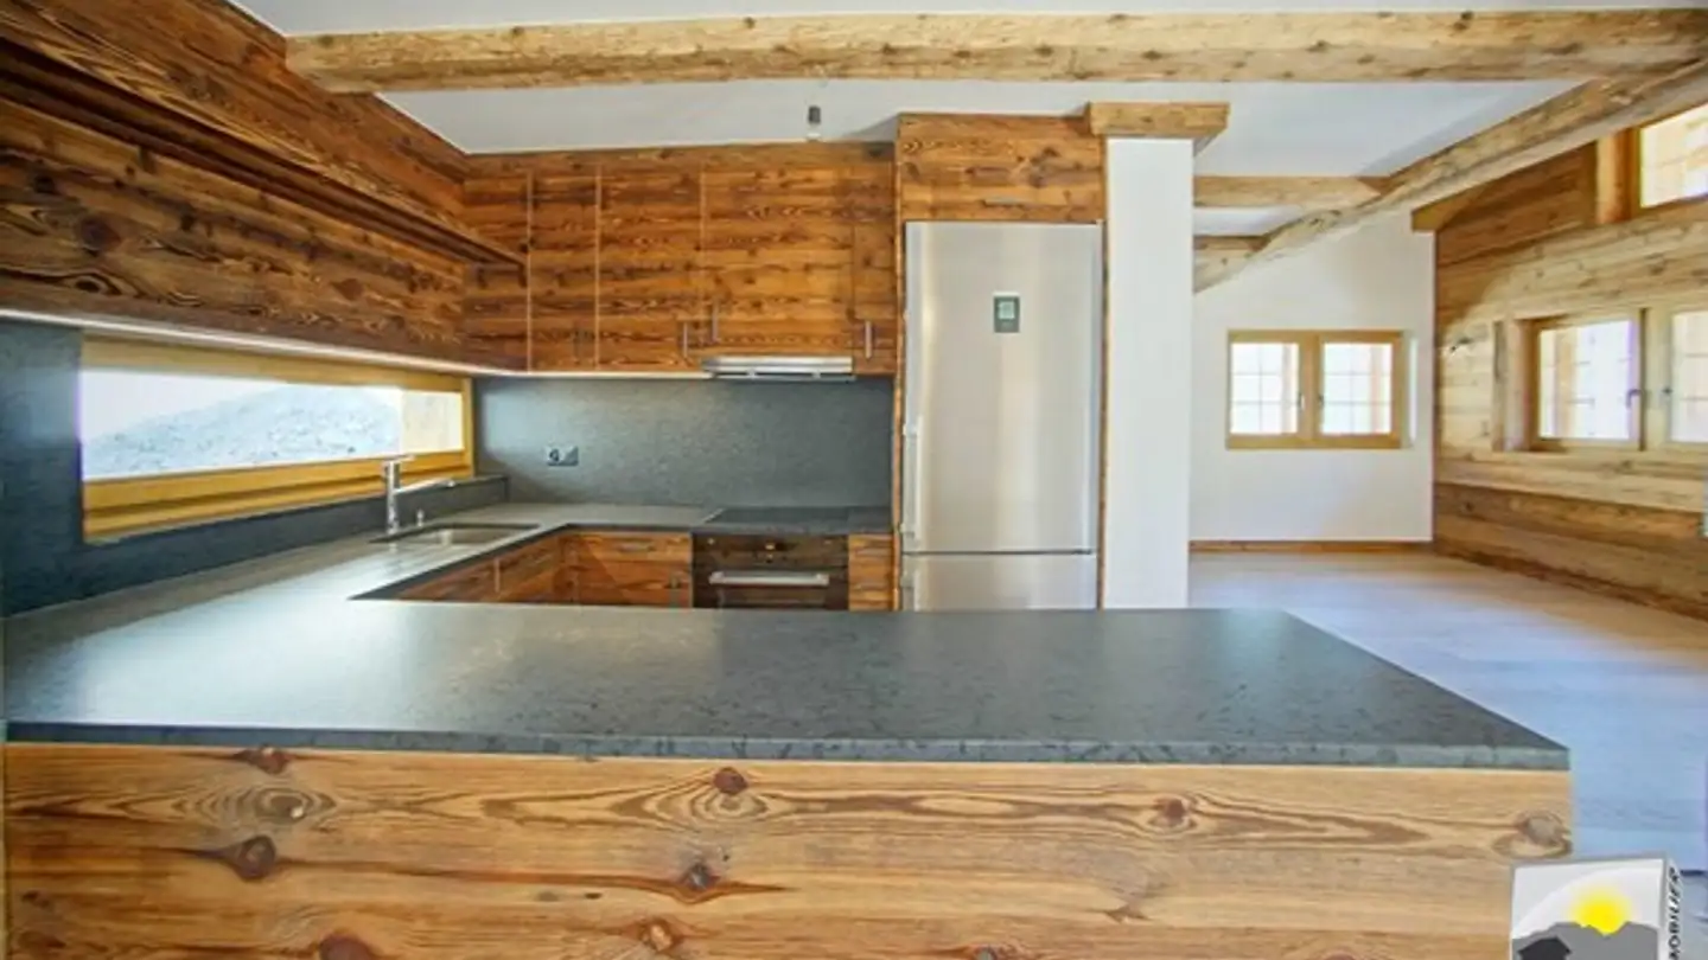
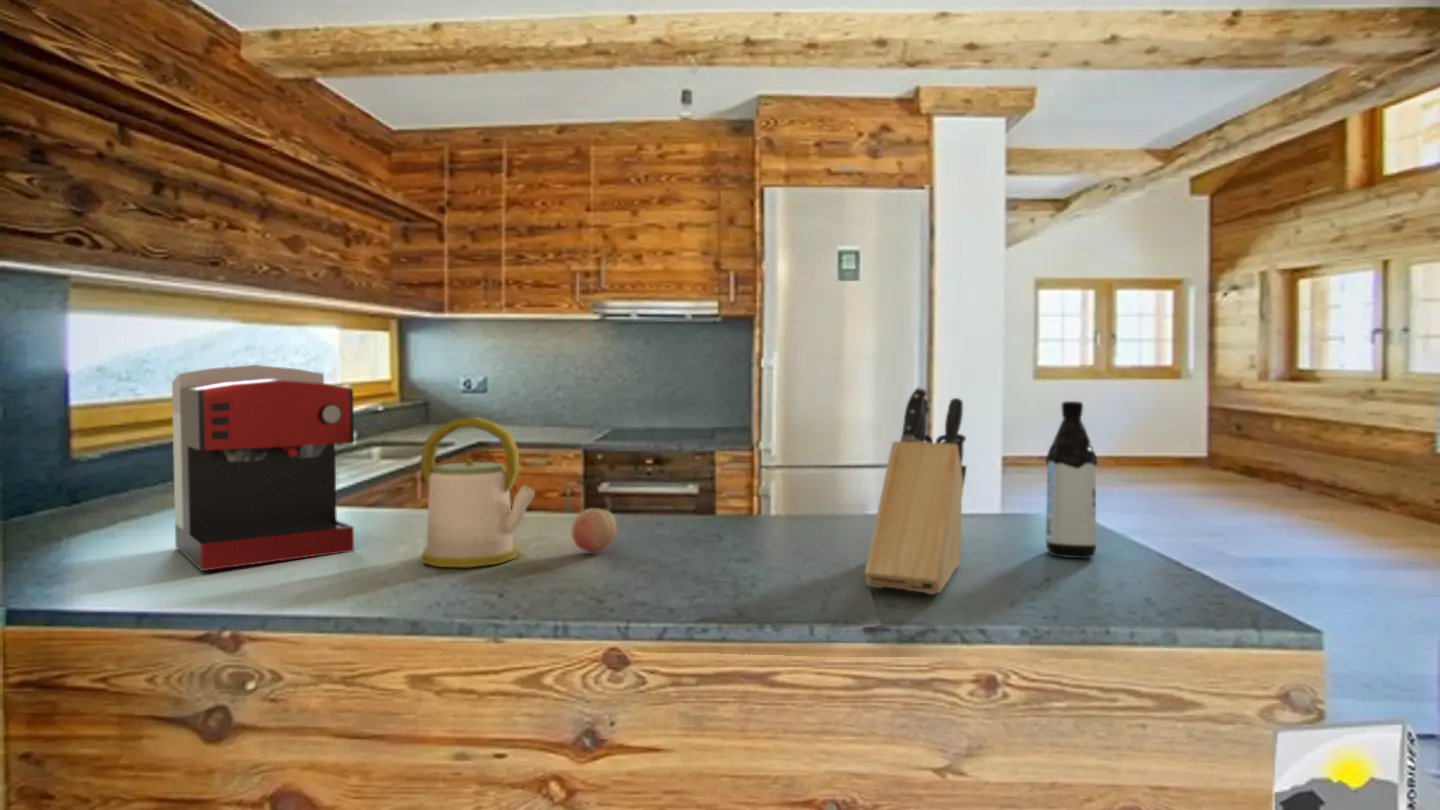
+ fruit [571,508,618,553]
+ water bottle [1044,400,1099,559]
+ coffee maker [171,364,355,572]
+ knife block [863,386,968,595]
+ kettle [419,416,536,568]
